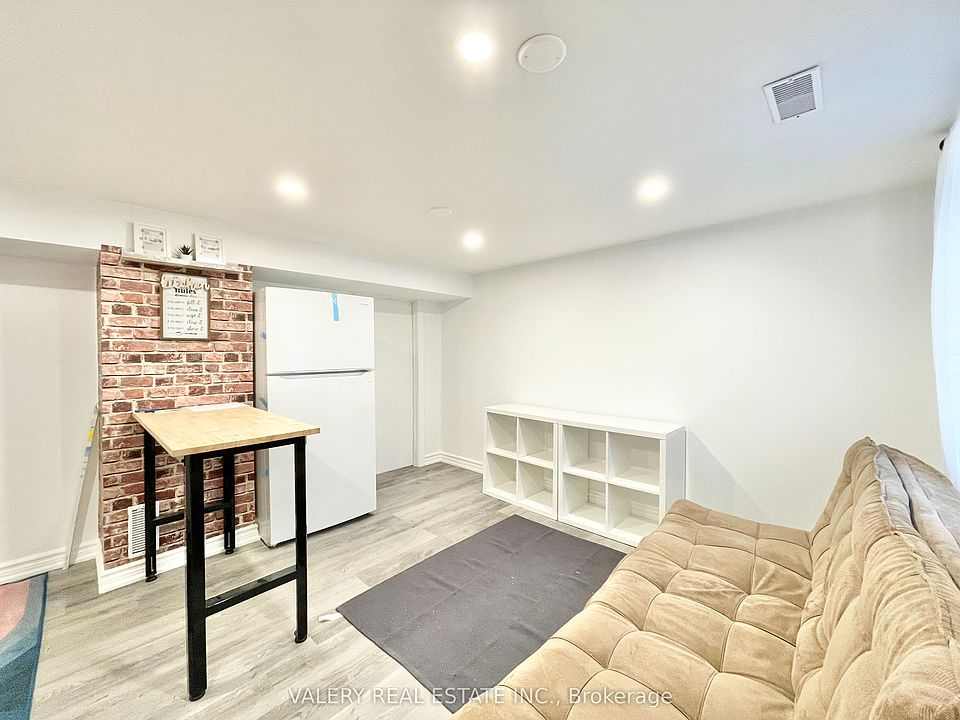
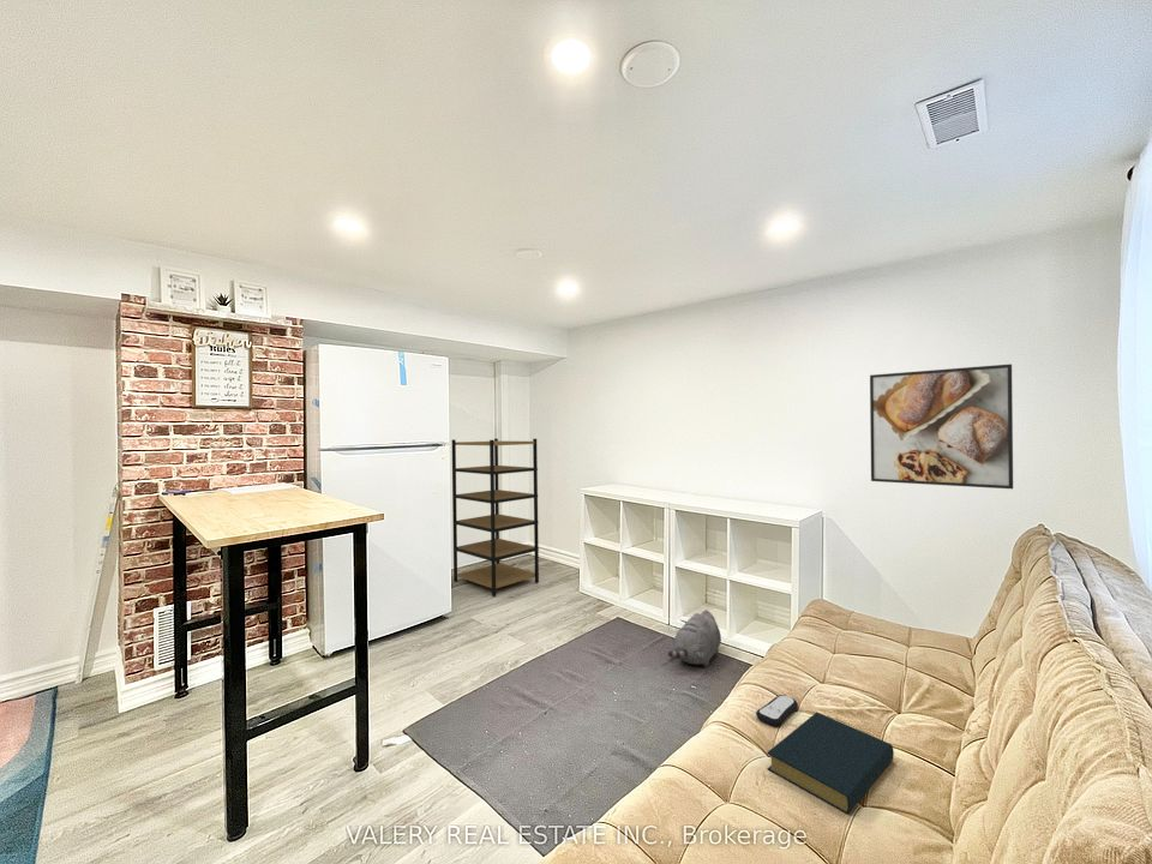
+ remote control [755,694,799,727]
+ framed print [869,364,1014,490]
+ hardback book [766,712,895,815]
+ shelving unit [451,438,540,598]
+ plush toy [667,610,722,668]
